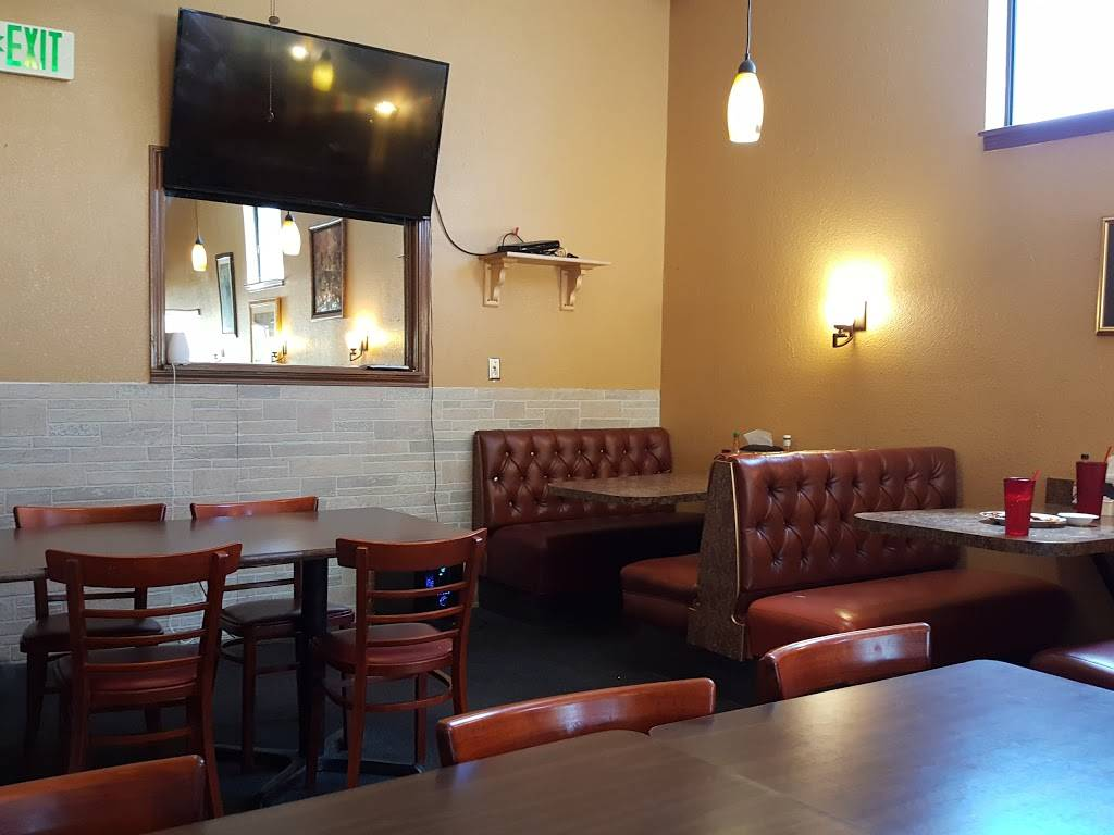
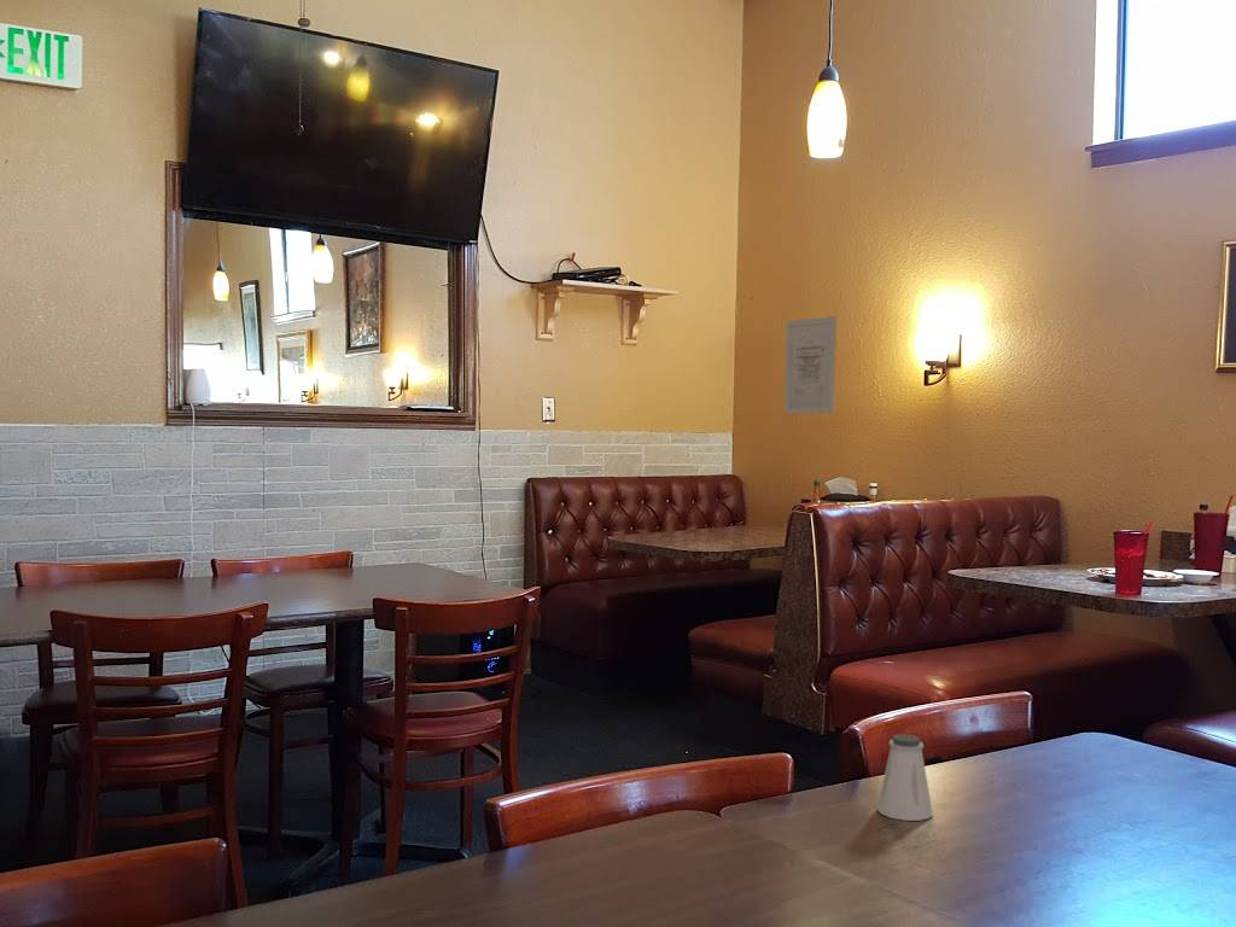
+ wall art [783,315,838,414]
+ saltshaker [875,733,934,822]
